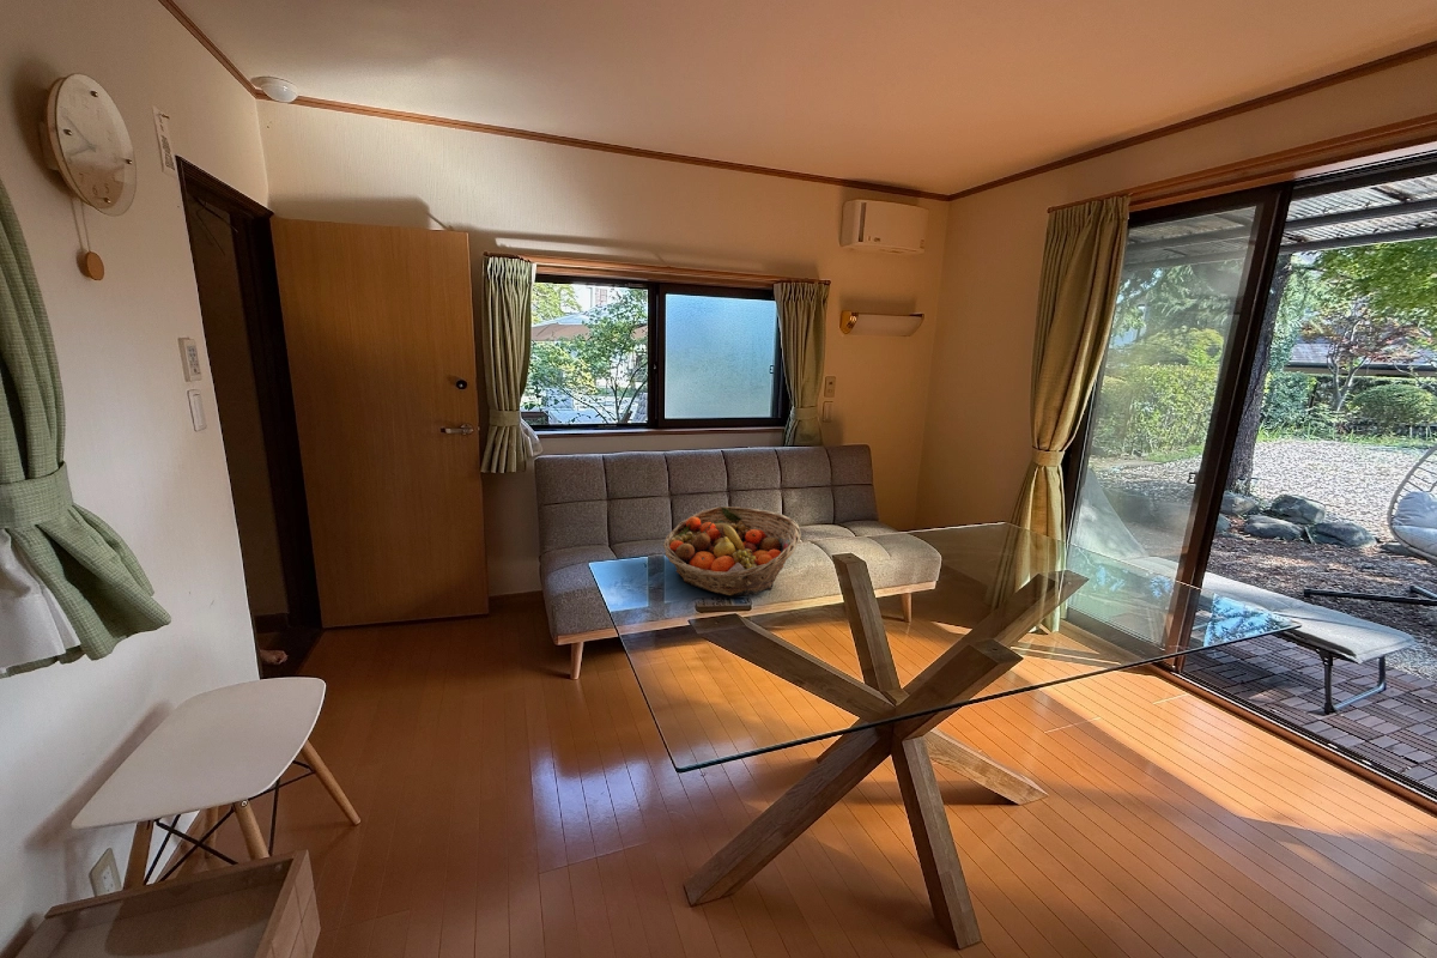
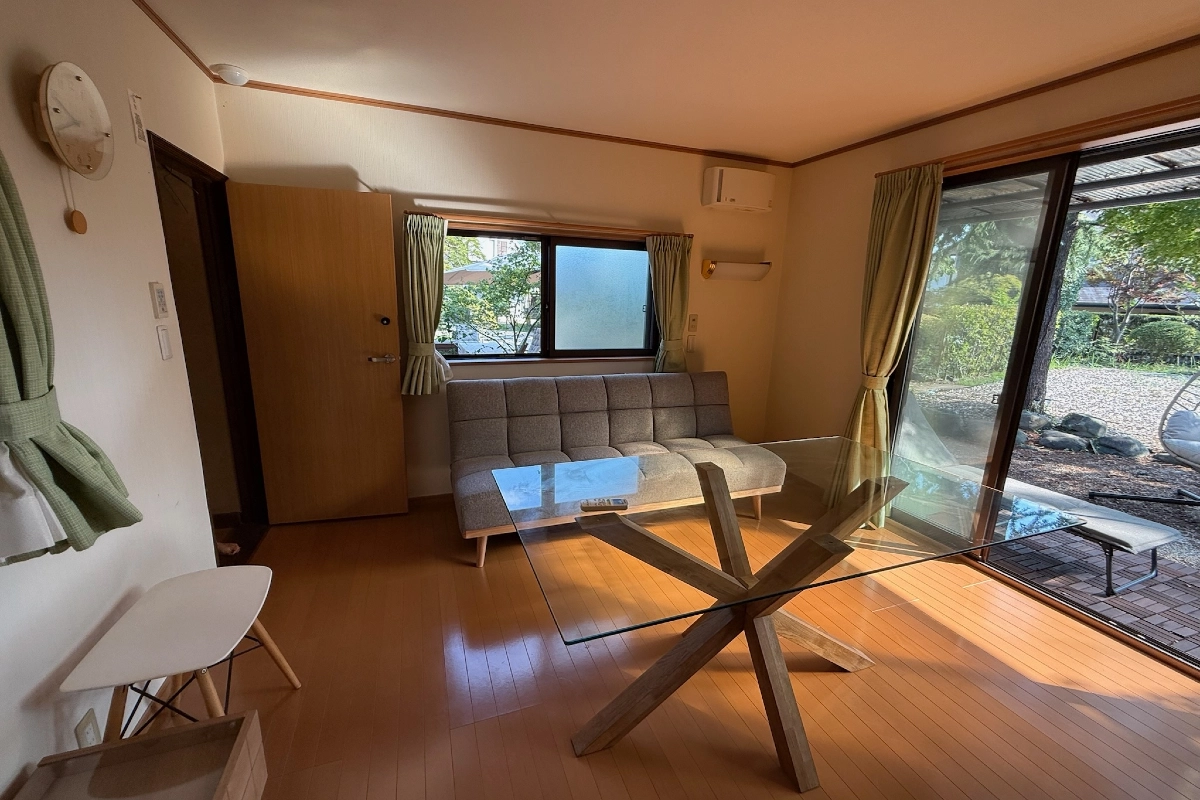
- fruit basket [662,505,802,596]
